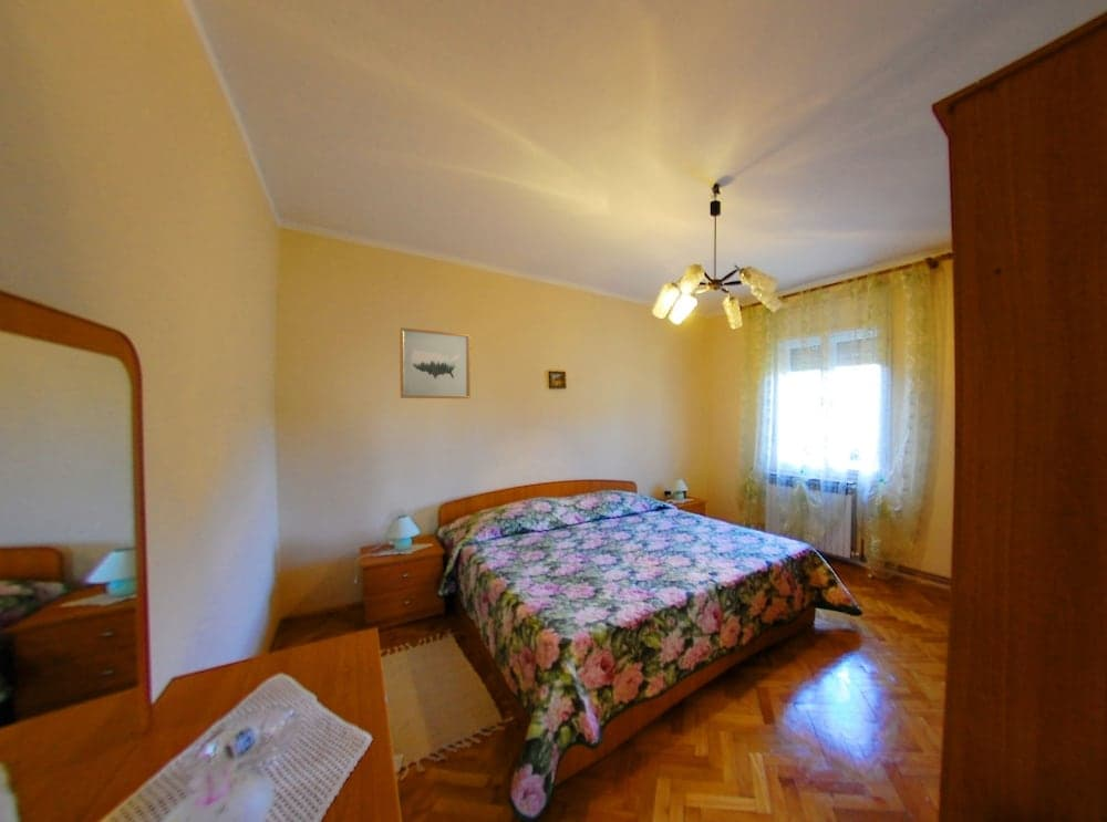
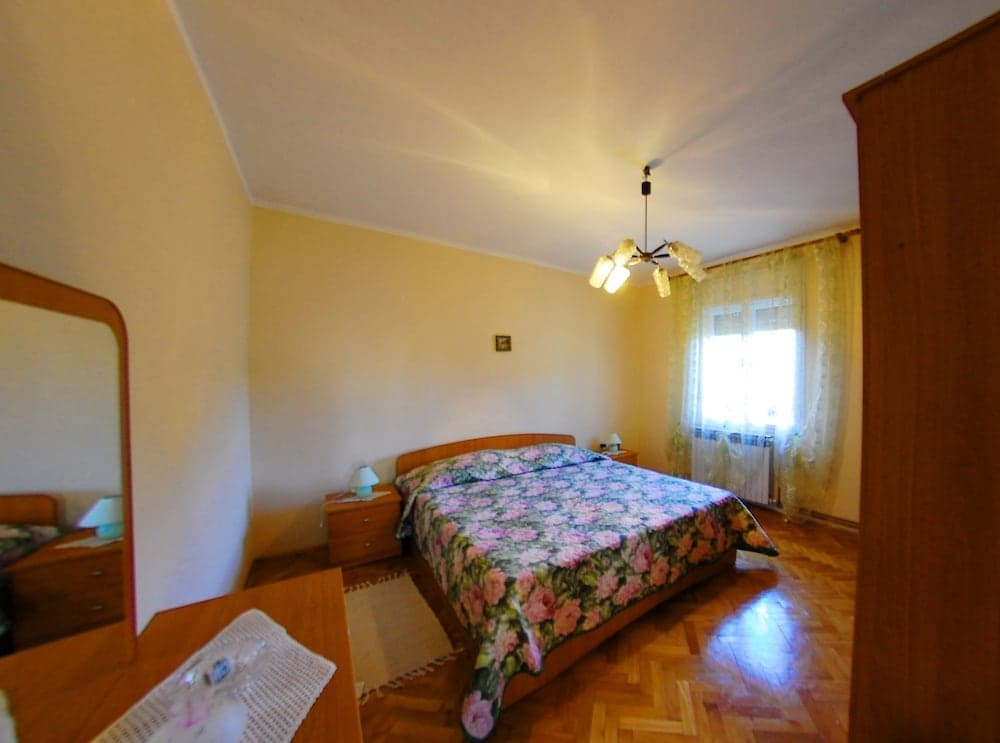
- wall art [399,326,472,399]
